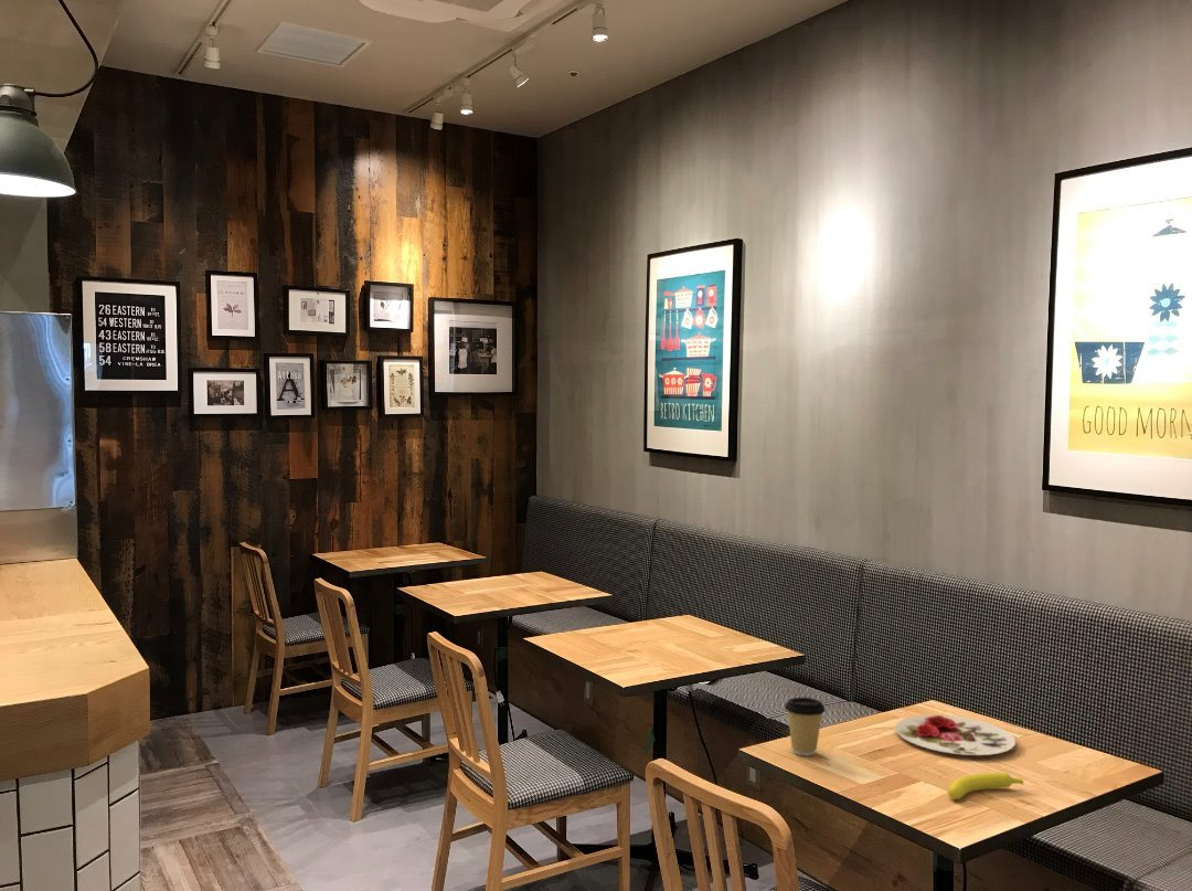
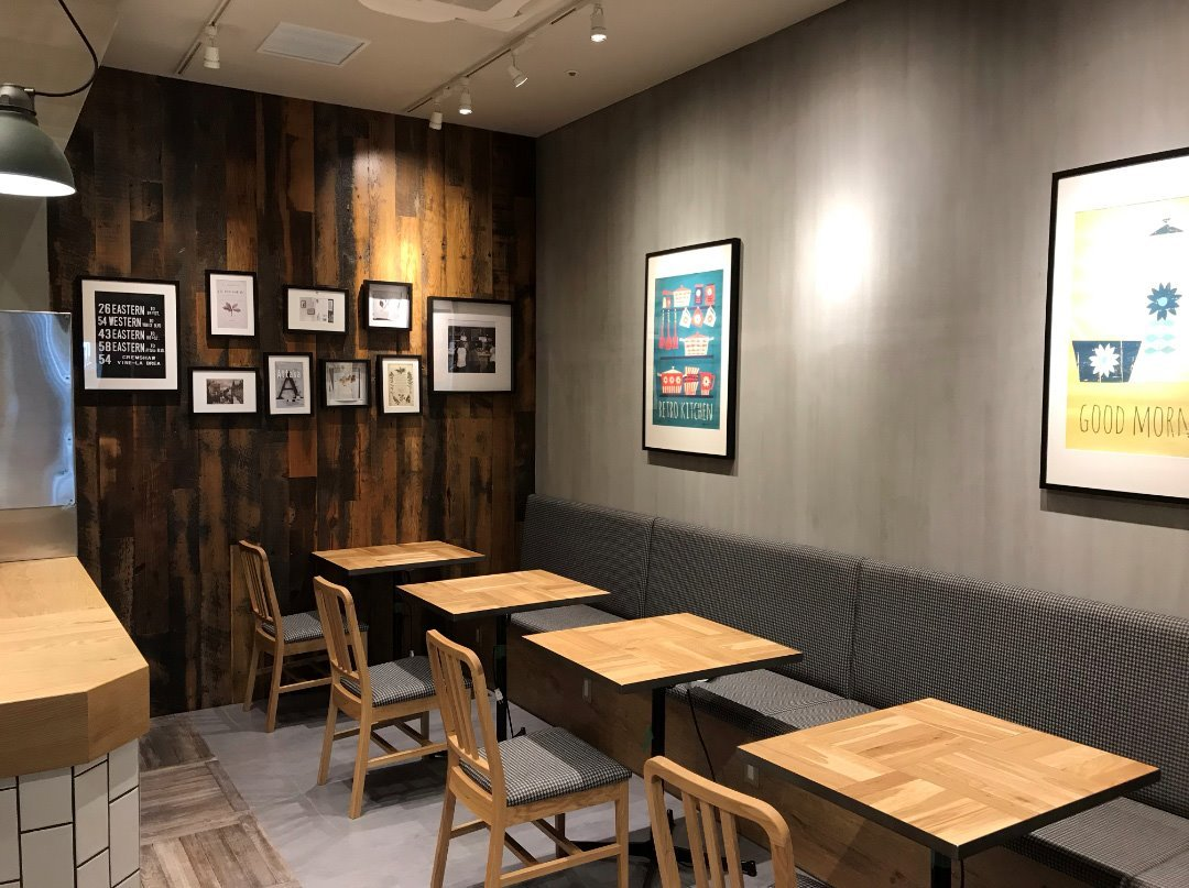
- coffee cup [784,697,827,757]
- plate [894,714,1017,756]
- banana [947,772,1024,800]
